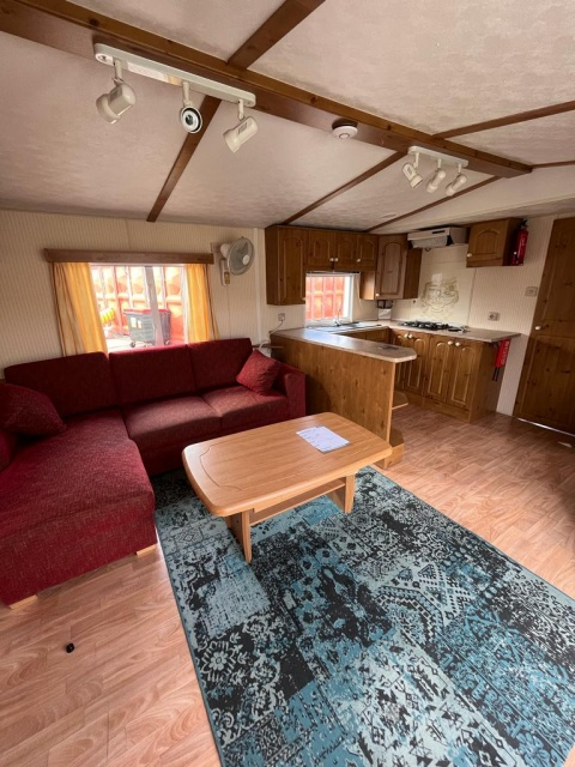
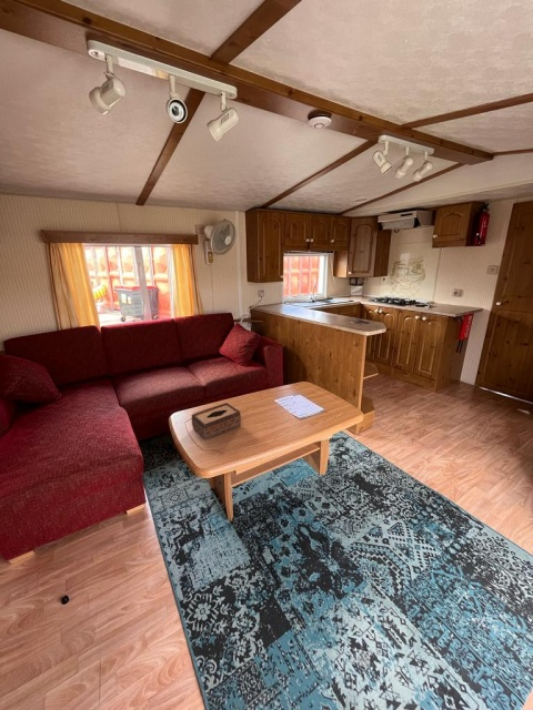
+ tissue box [190,402,242,442]
